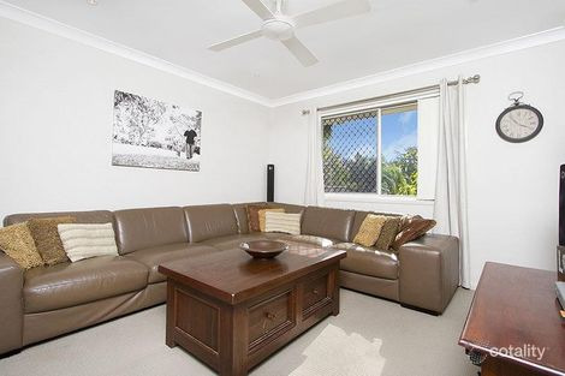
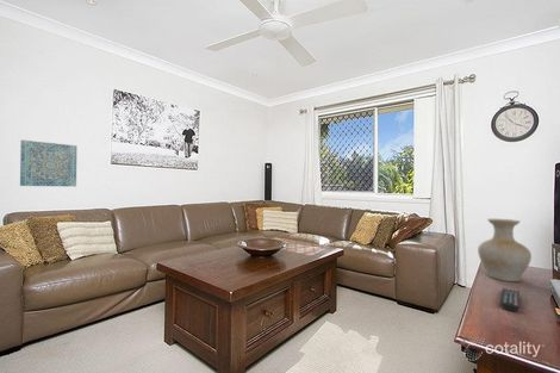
+ vase [477,218,533,282]
+ wall art [19,139,79,187]
+ remote control [499,287,521,312]
